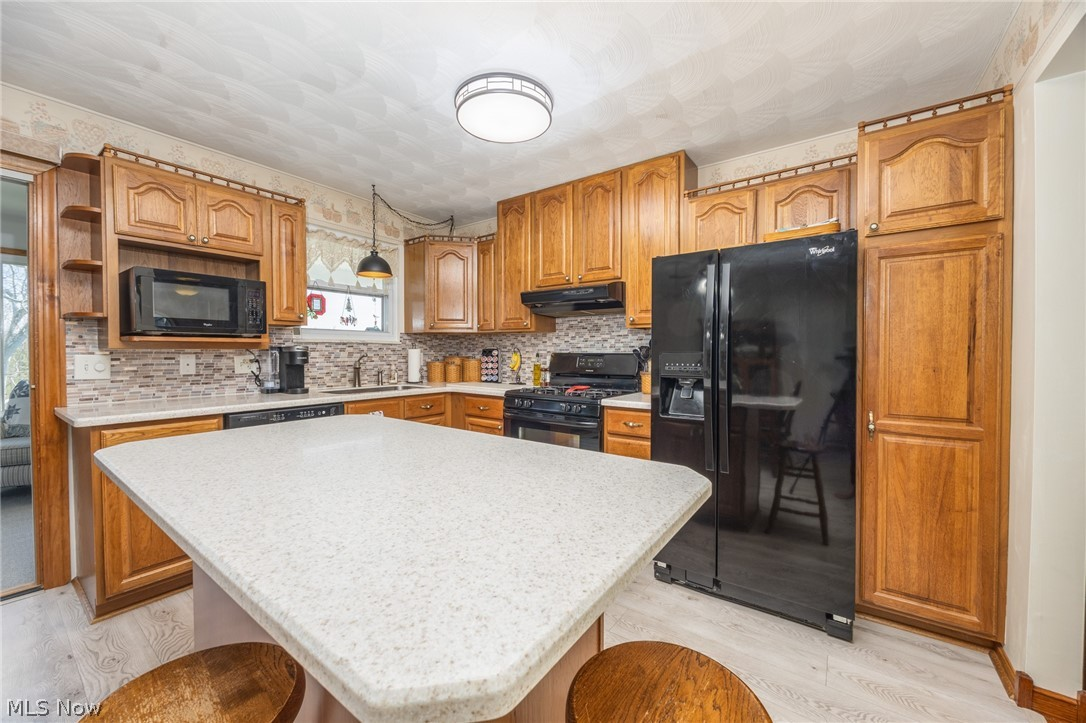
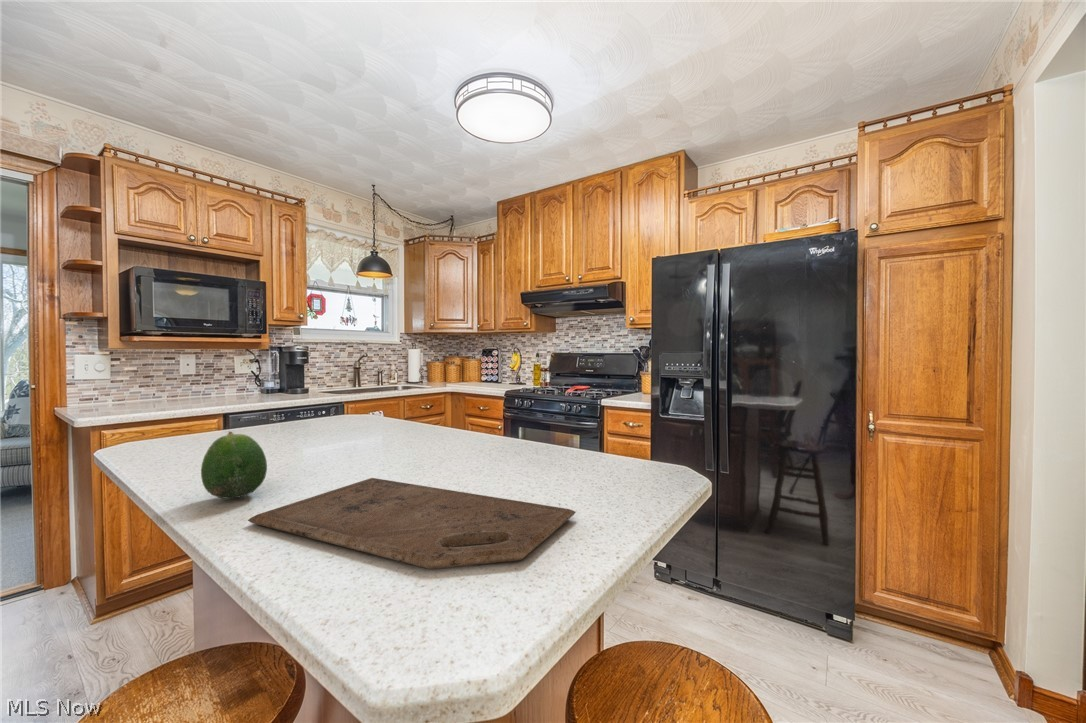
+ cutting board [247,477,577,570]
+ fruit [200,430,268,500]
